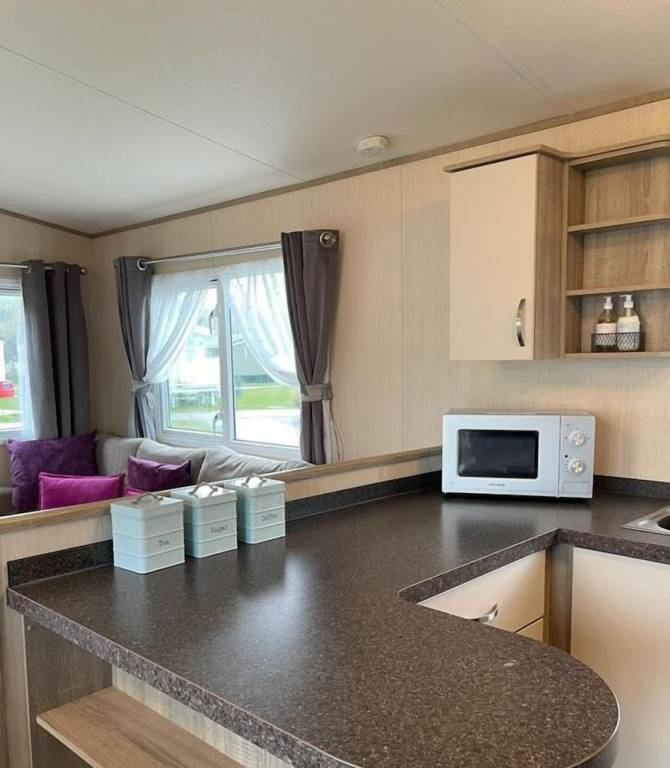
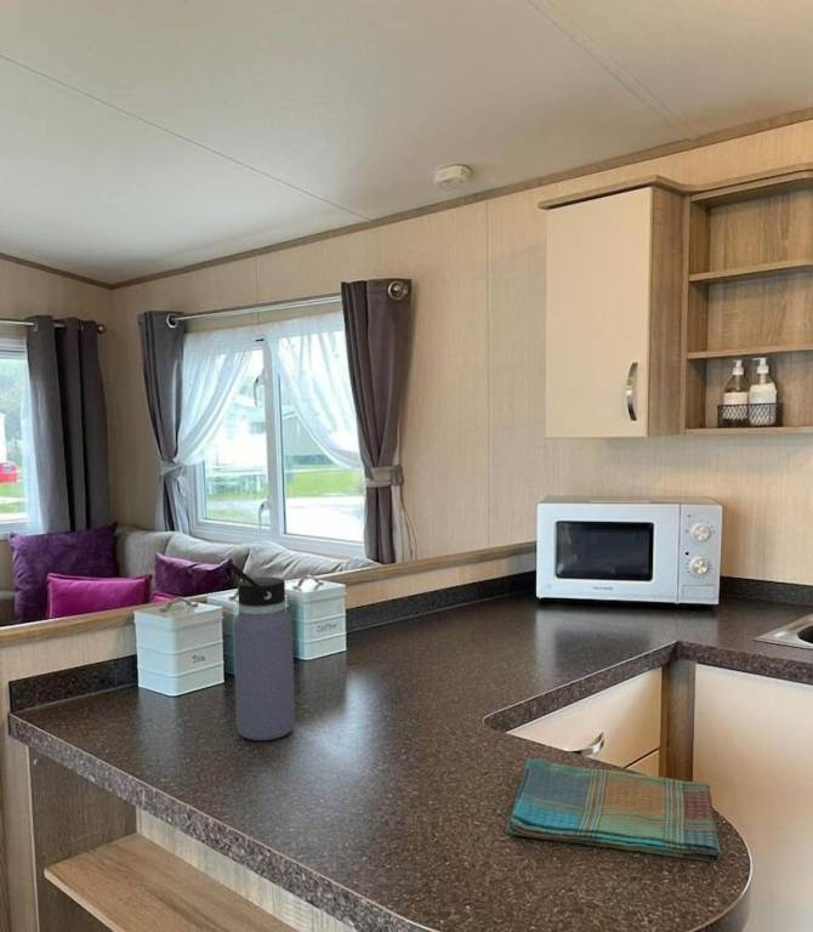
+ dish towel [505,757,722,864]
+ water bottle [224,559,296,741]
